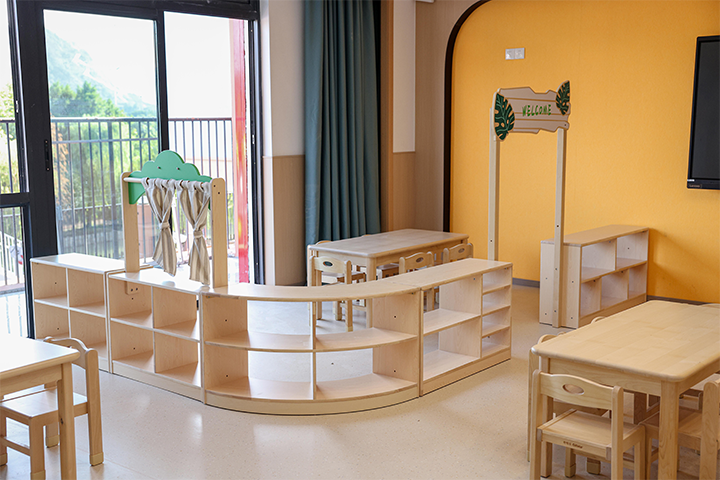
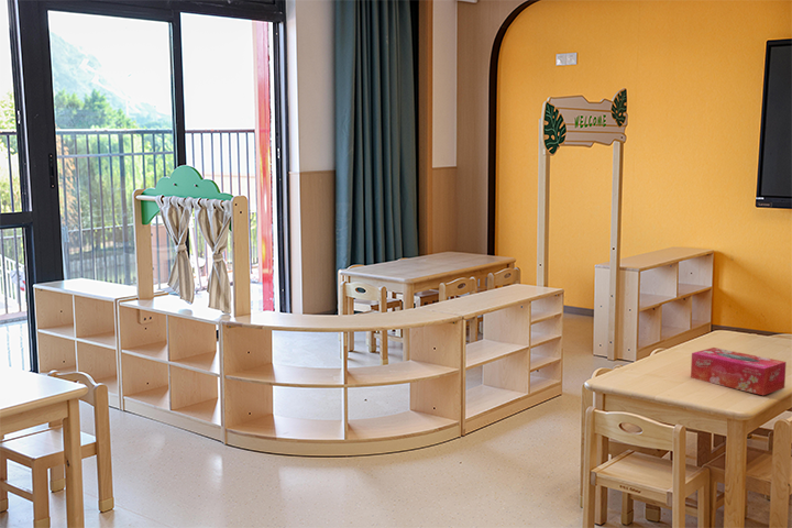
+ tissue box [690,346,788,396]
